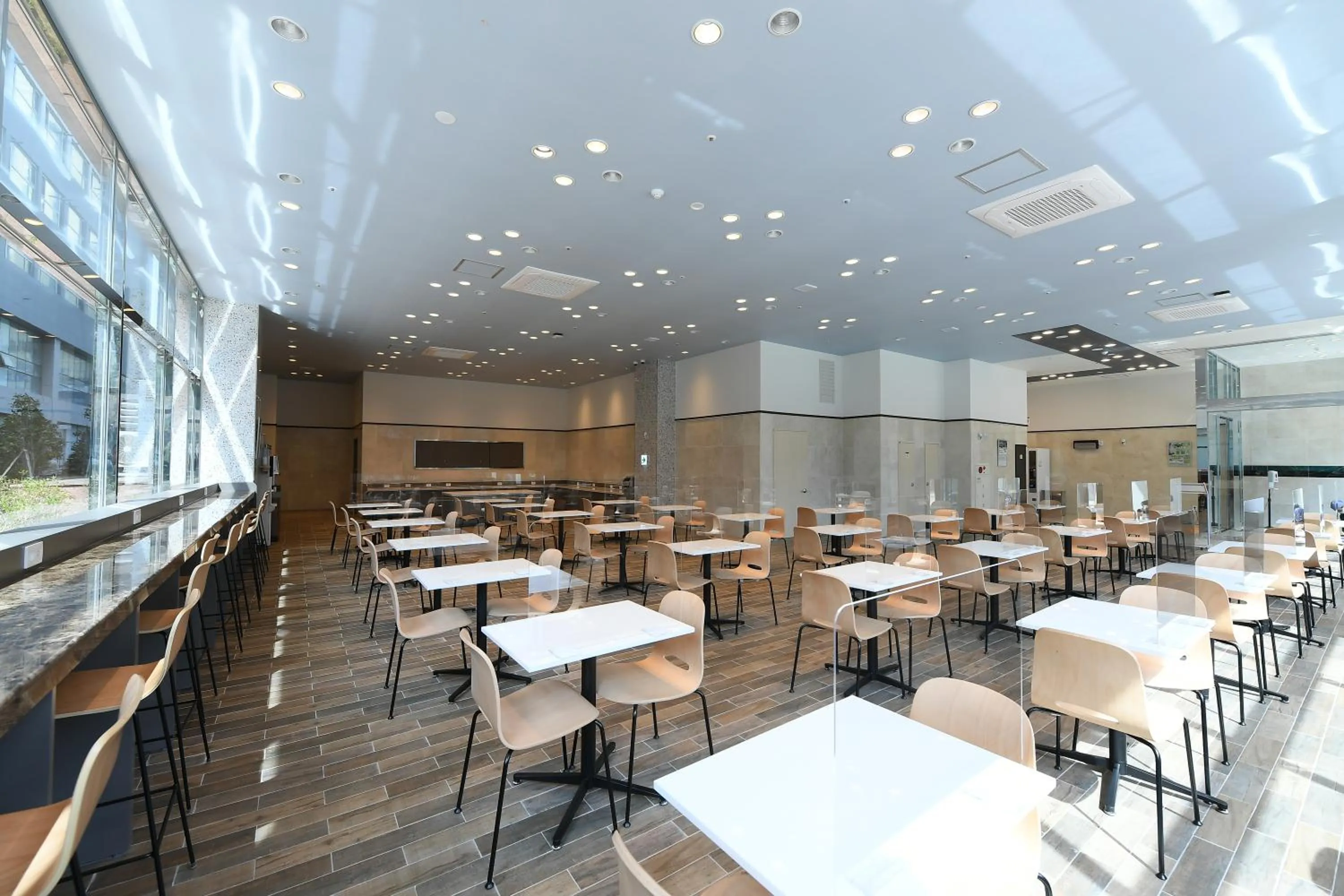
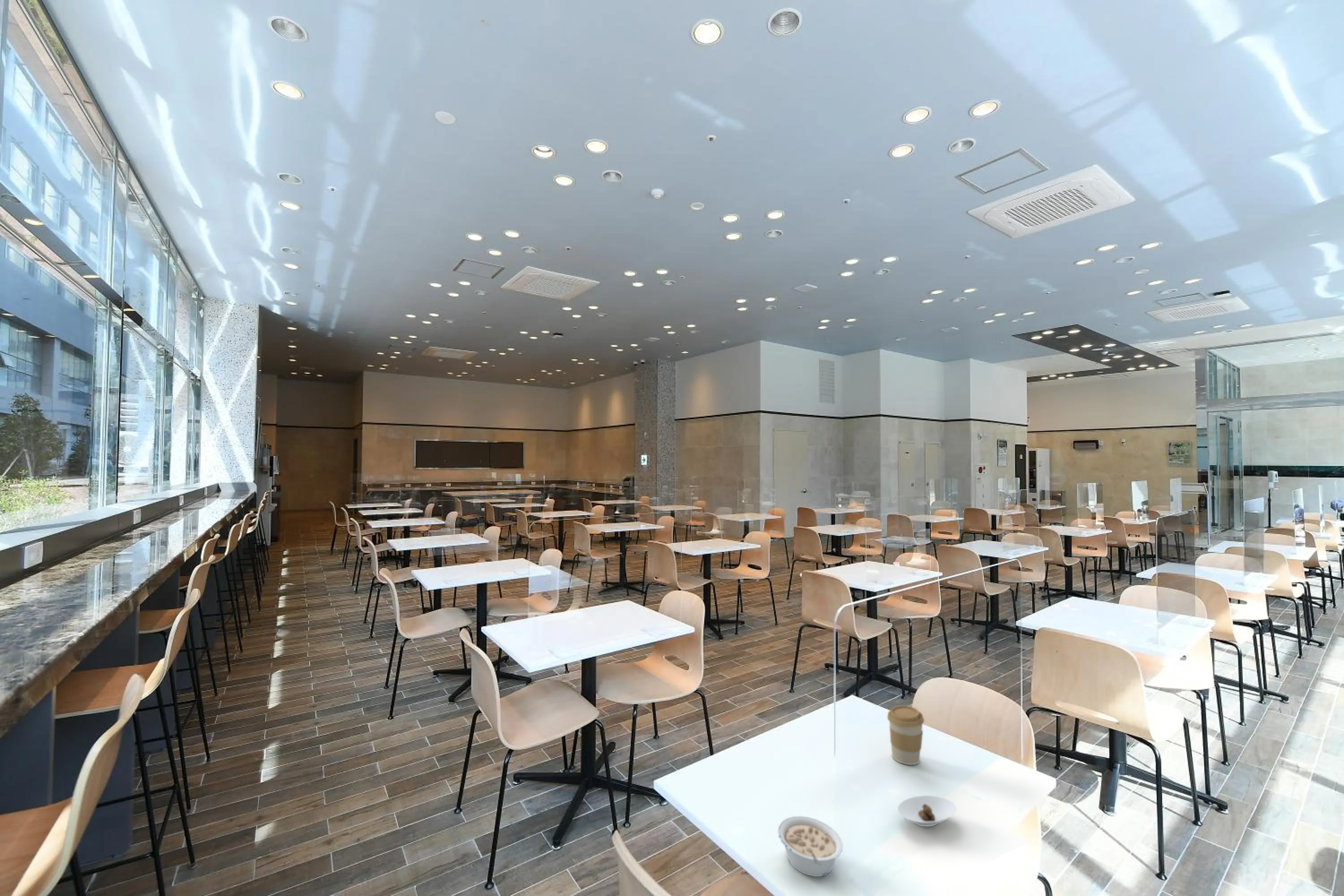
+ legume [777,815,843,877]
+ coffee cup [887,705,925,765]
+ saucer [897,795,956,827]
